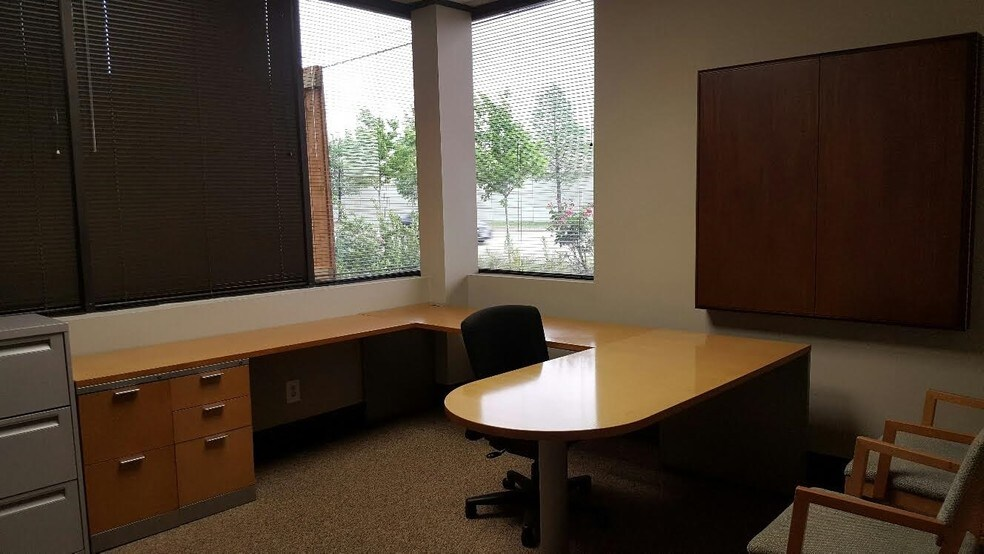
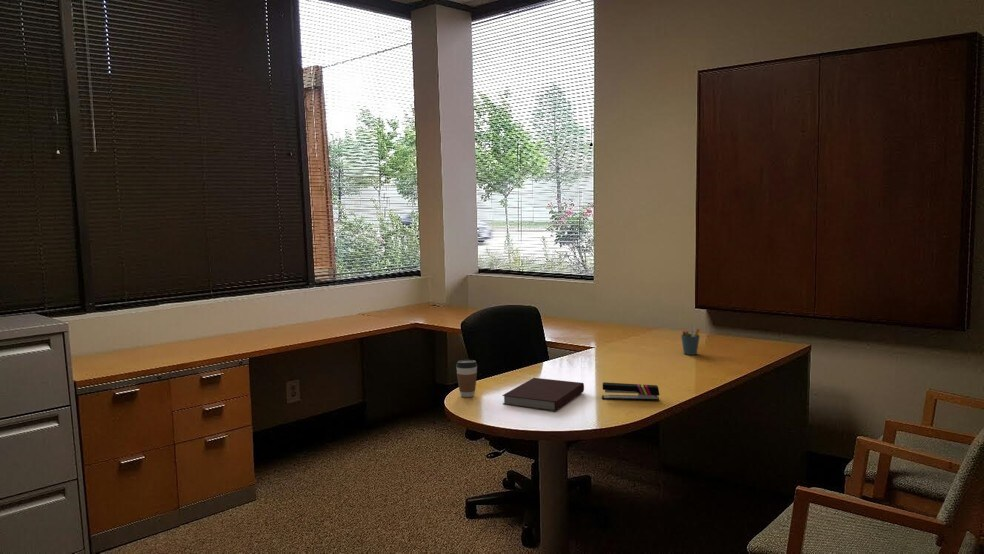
+ notebook [501,377,585,412]
+ stapler [601,381,660,402]
+ coffee cup [455,359,478,398]
+ pen holder [680,323,701,356]
